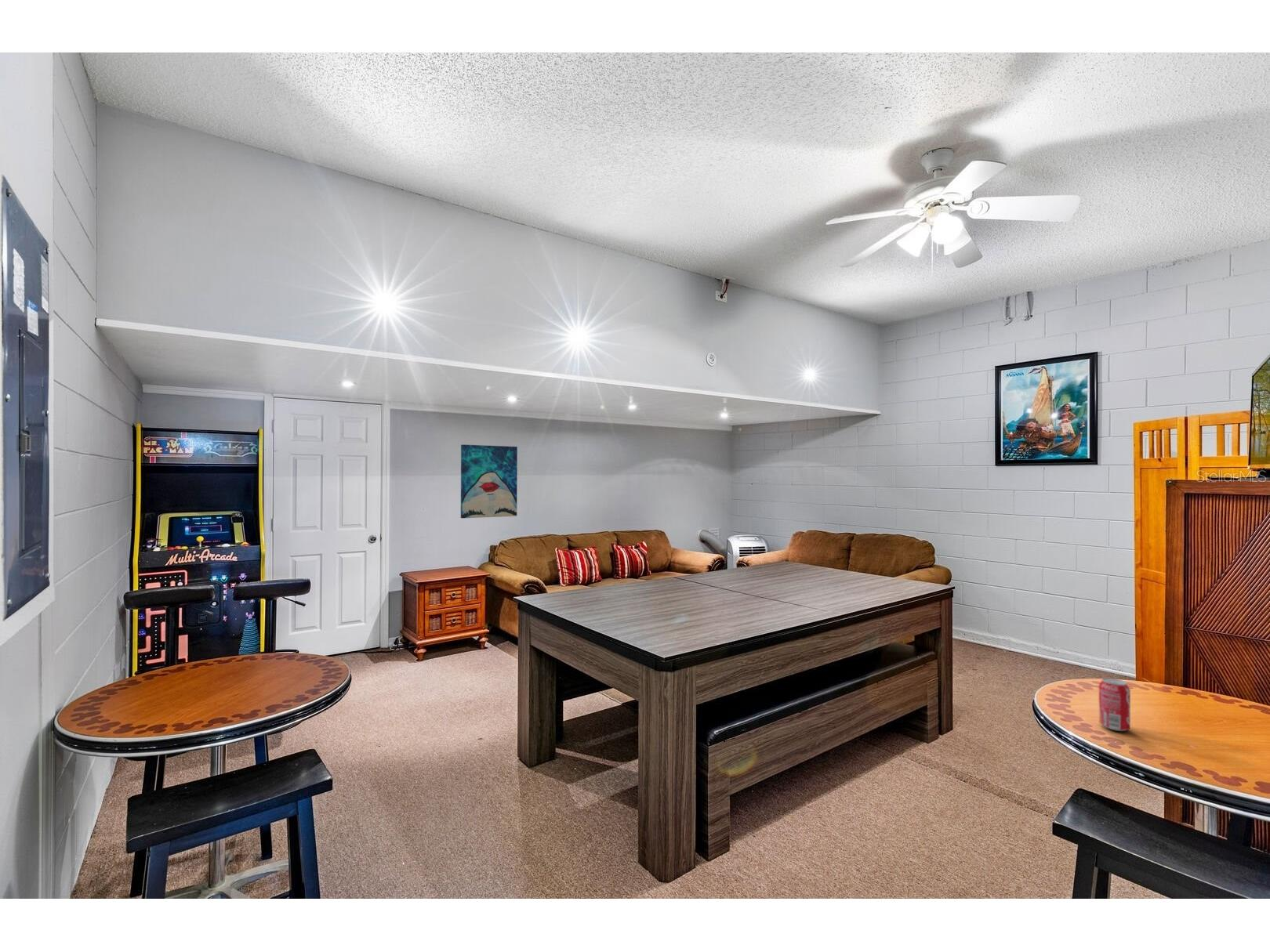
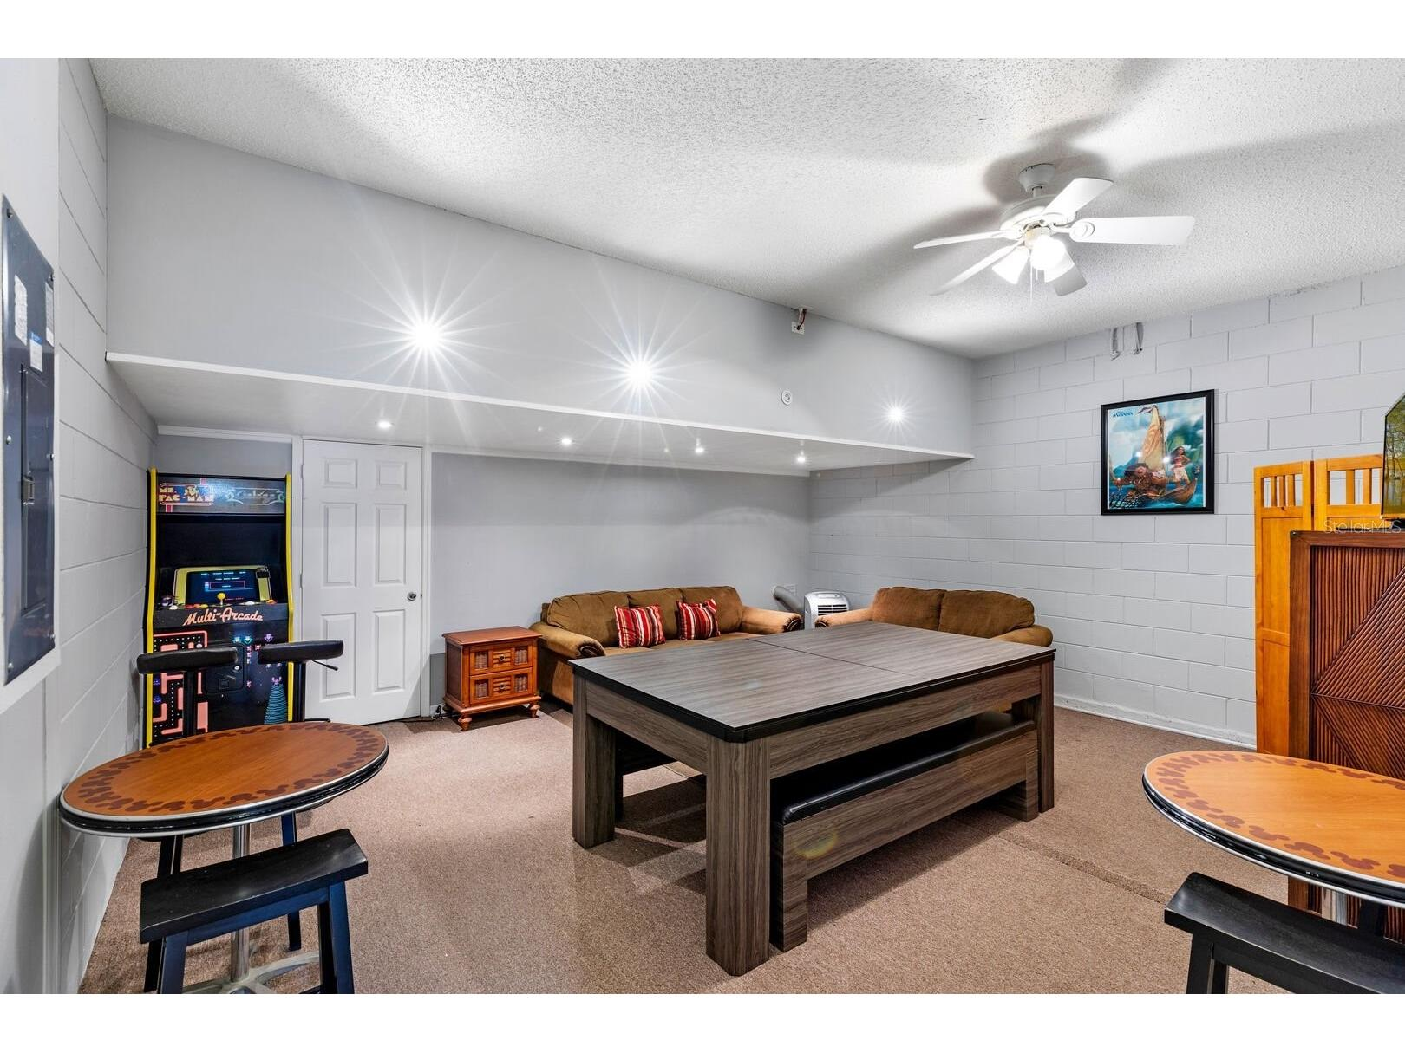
- wall art [460,443,518,519]
- beverage can [1098,677,1131,732]
